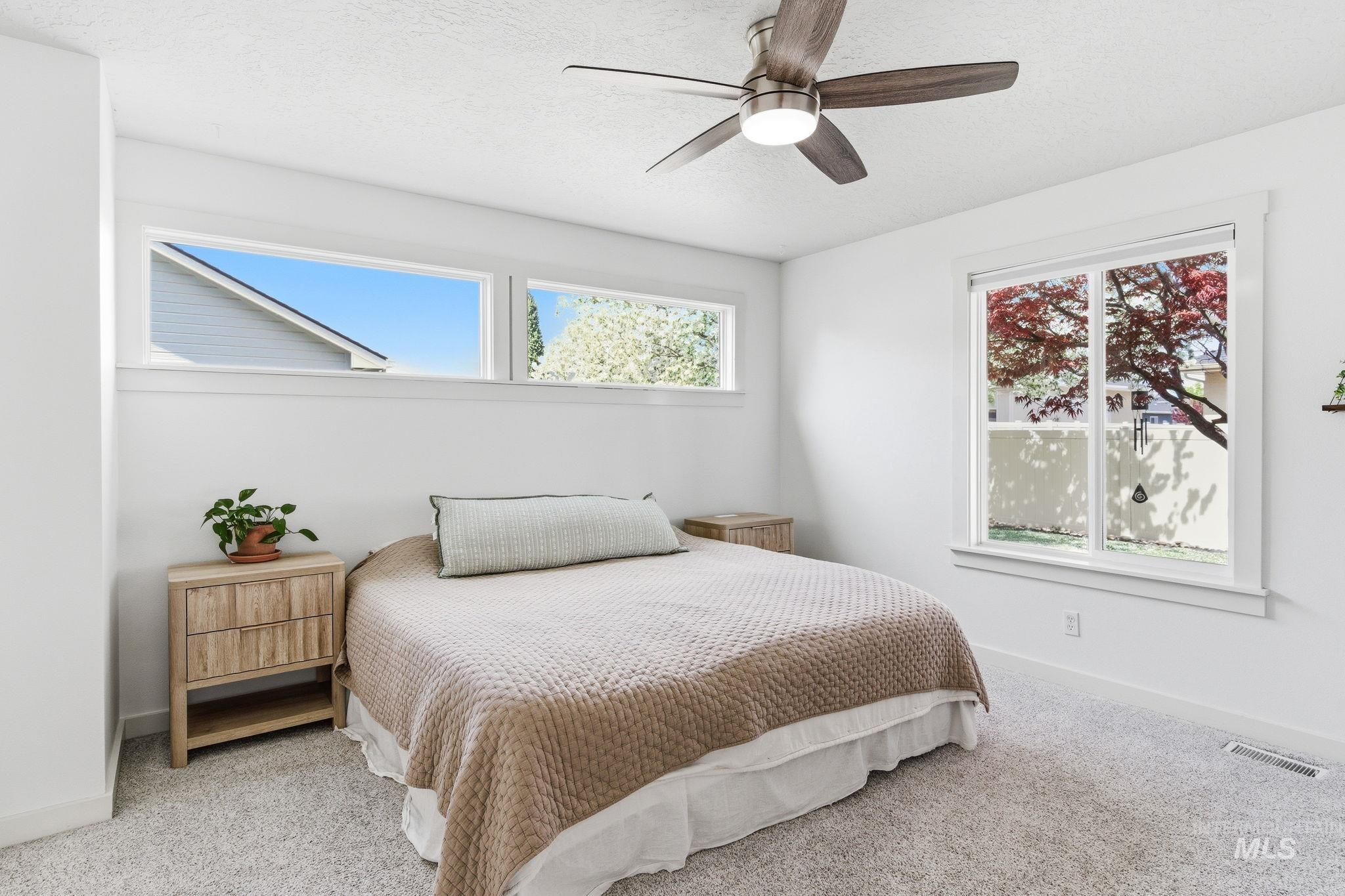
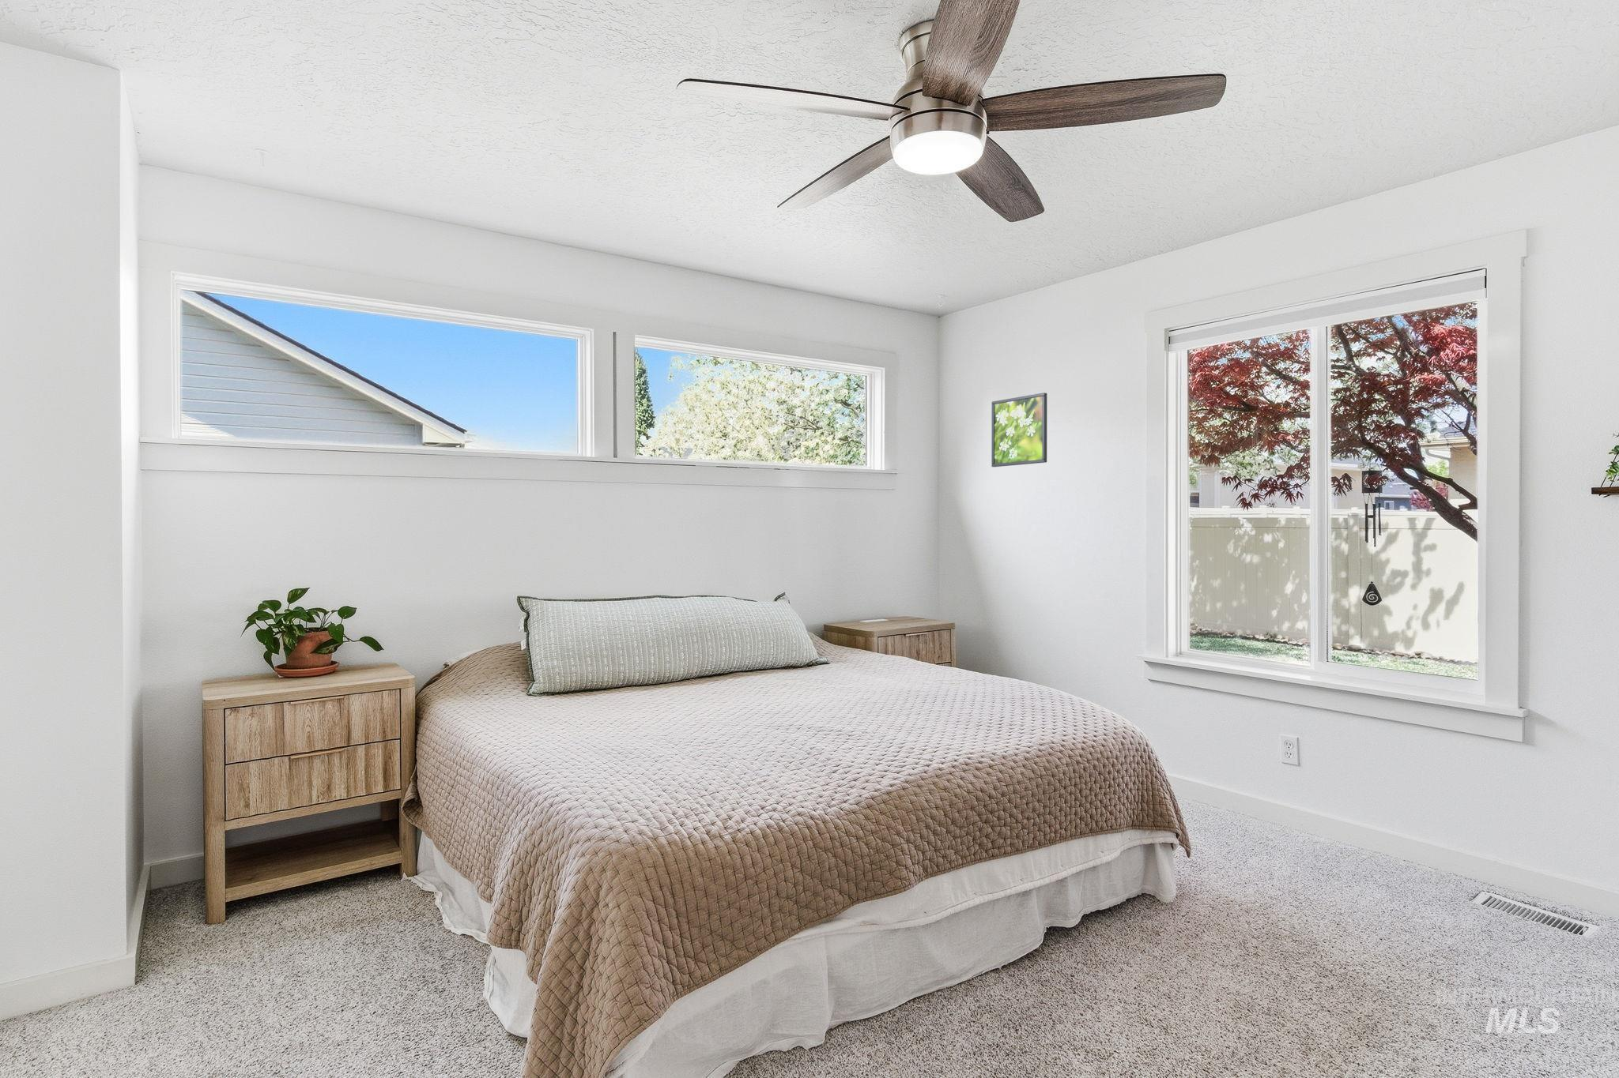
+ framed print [991,392,1047,468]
